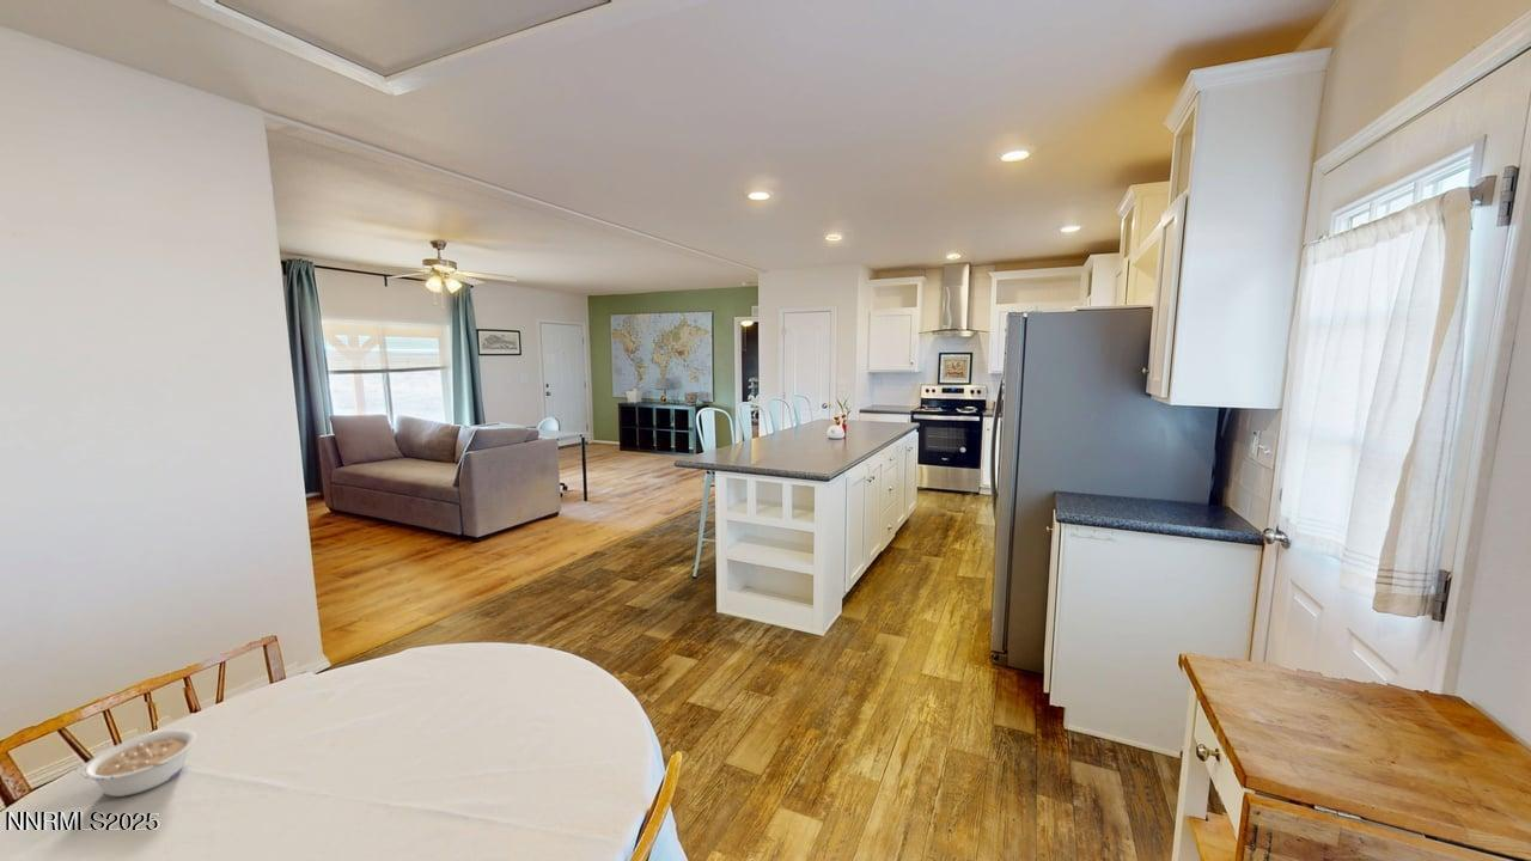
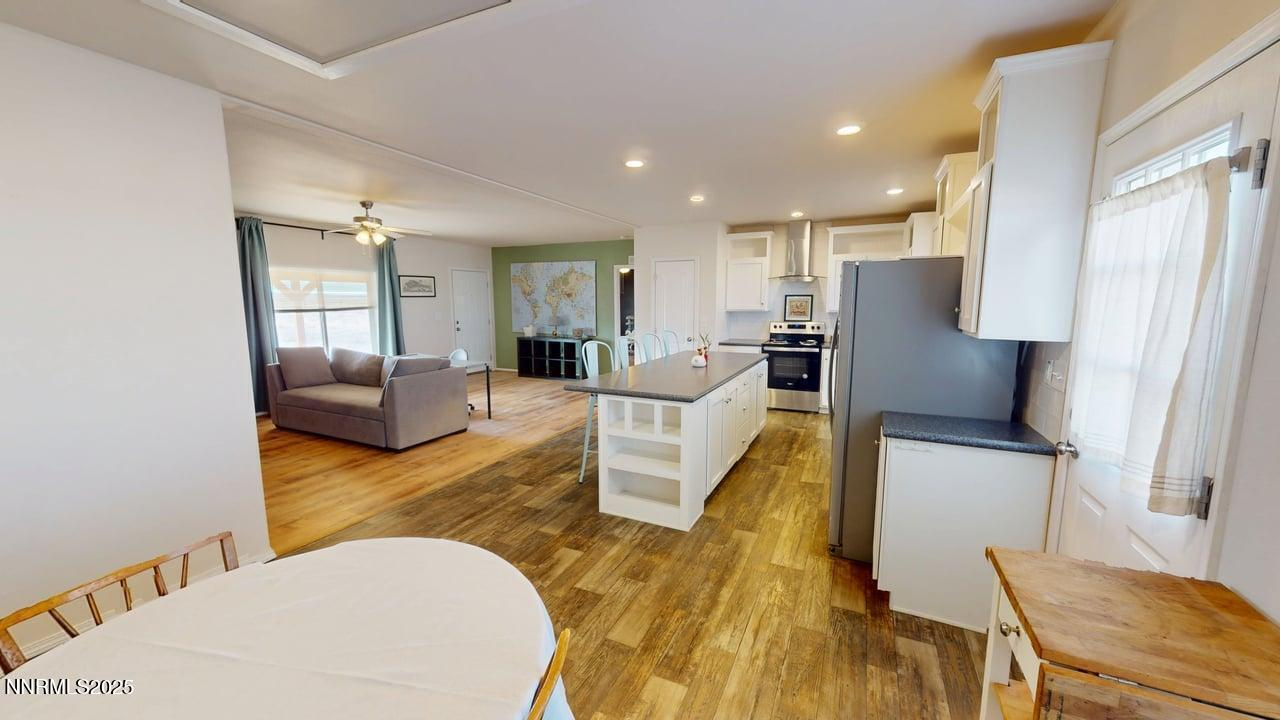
- legume [80,728,199,798]
